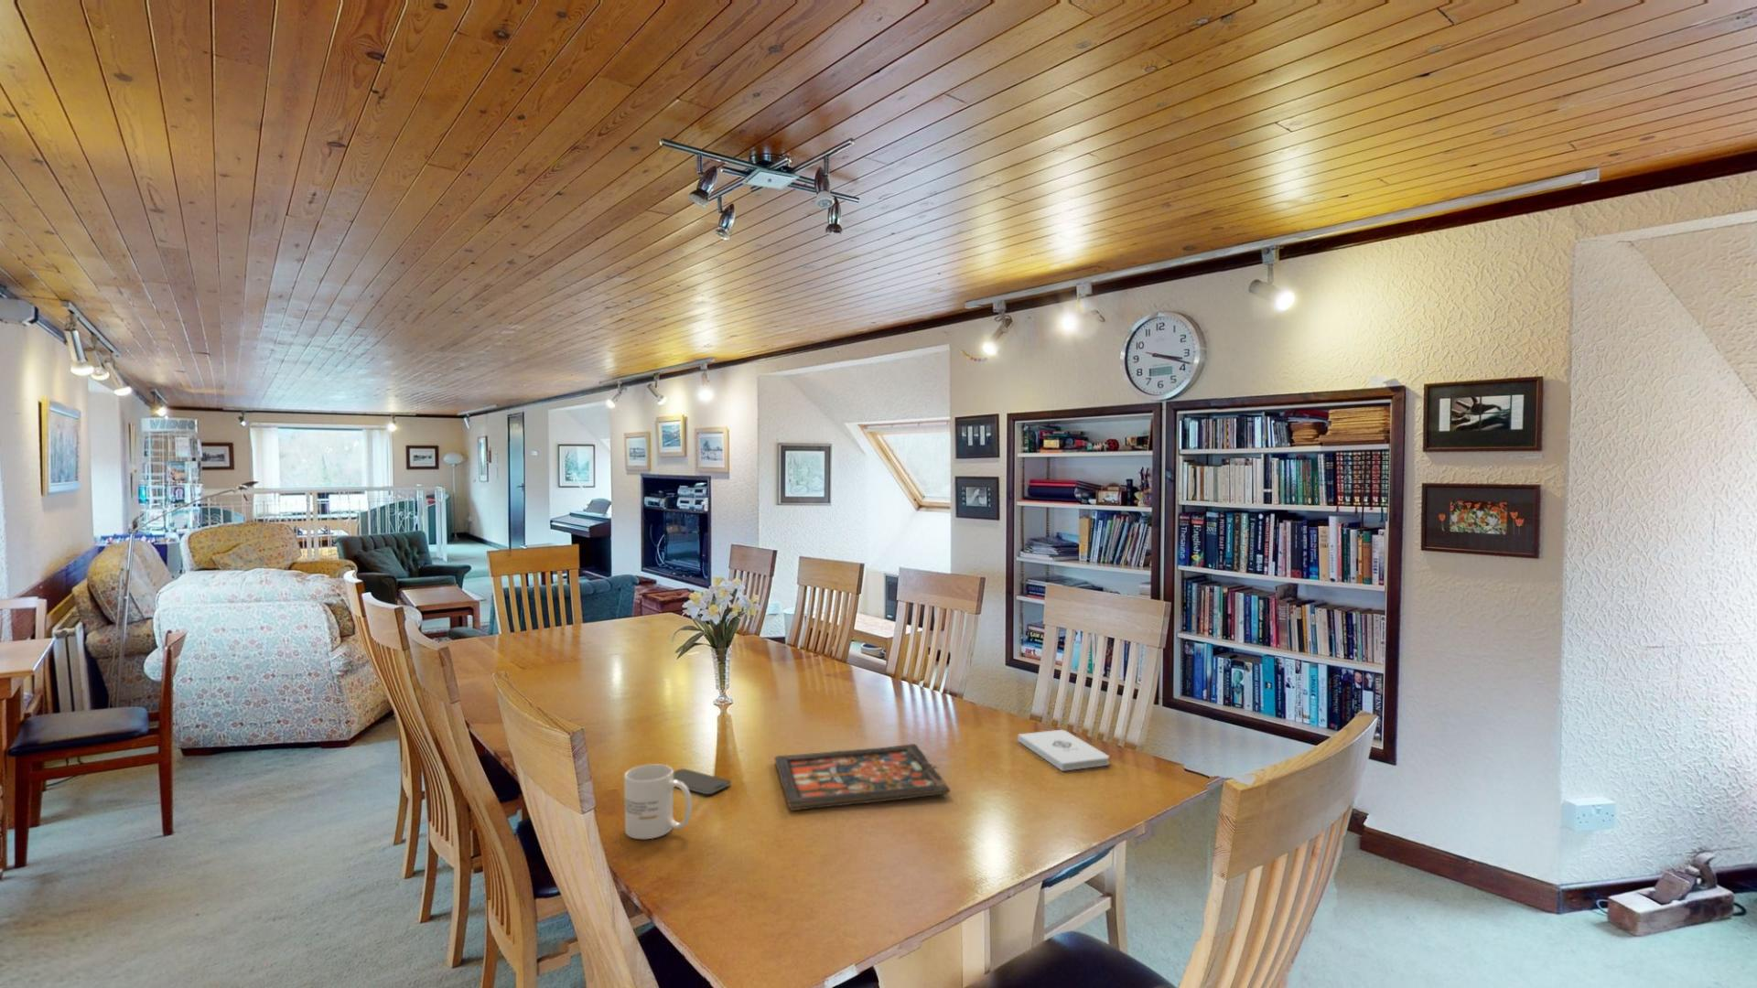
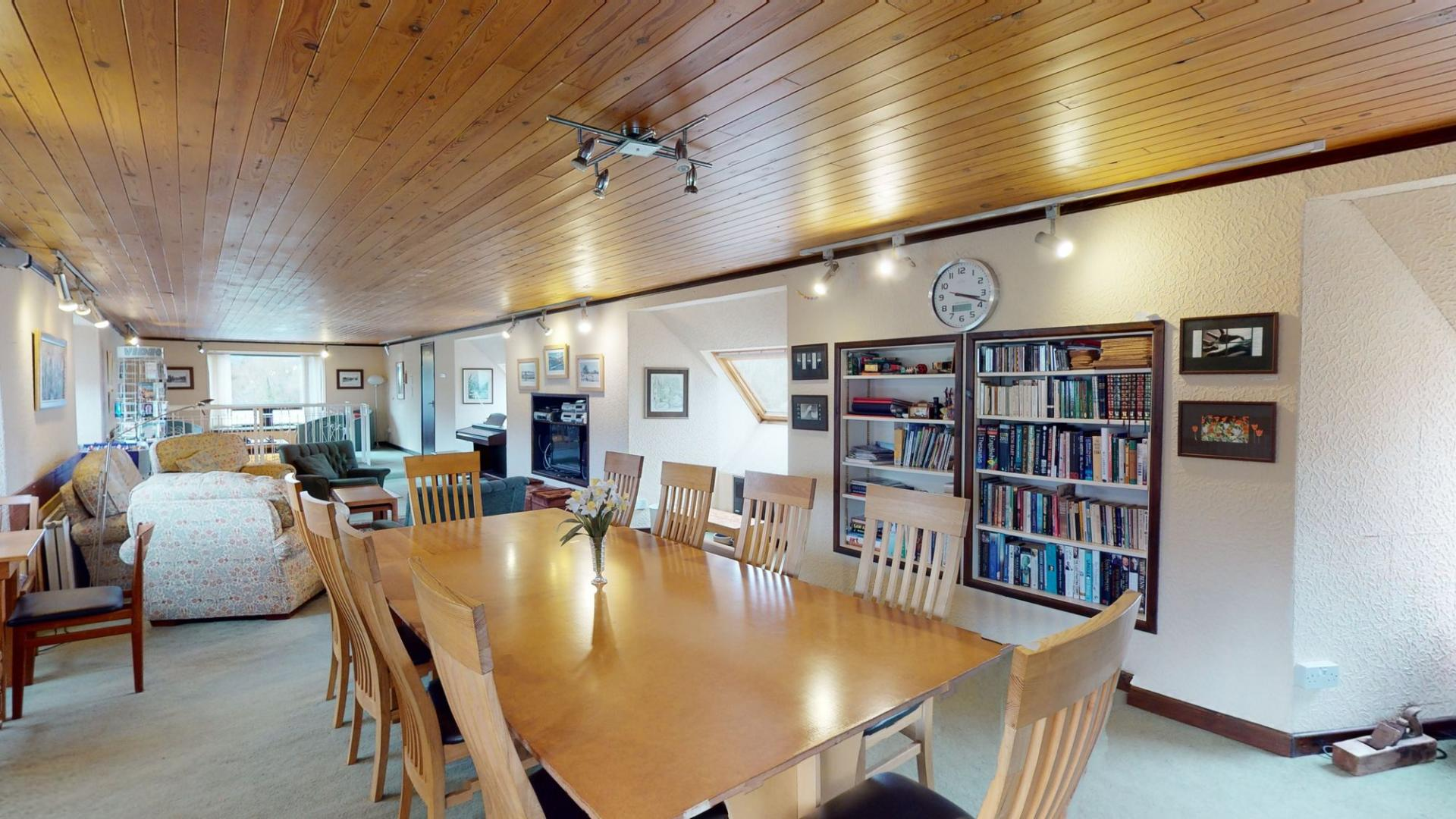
- mug [623,762,693,840]
- board game [774,743,951,812]
- notepad [1017,729,1110,772]
- smartphone [673,767,732,795]
